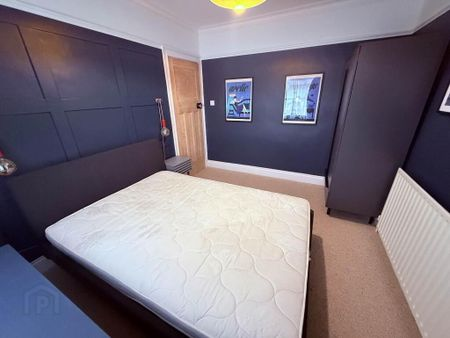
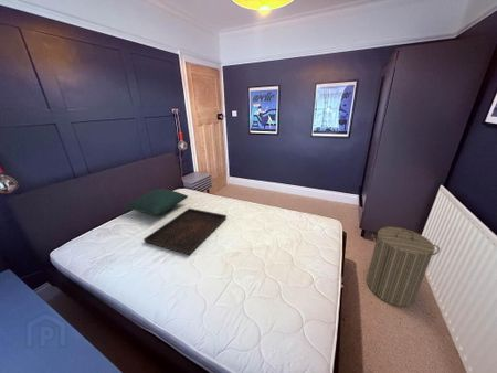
+ serving tray [142,207,228,256]
+ laundry hamper [366,226,441,307]
+ pillow [121,188,189,216]
